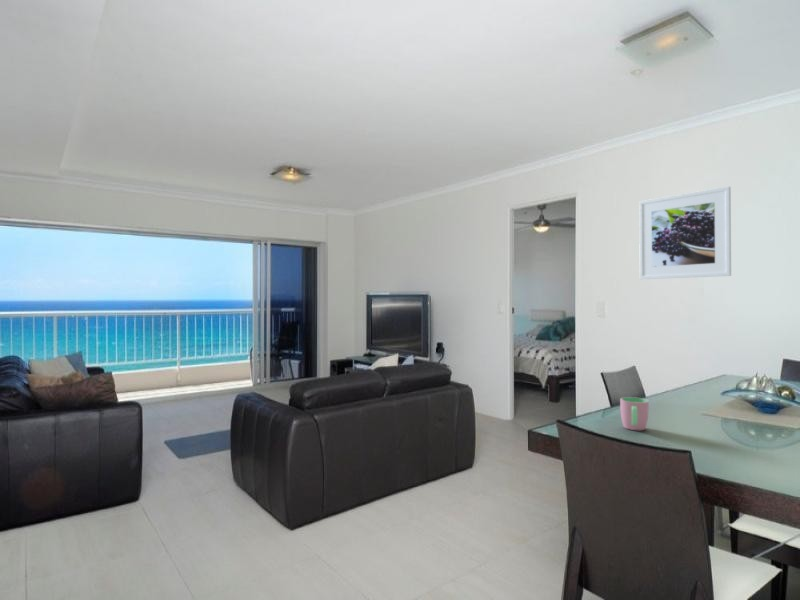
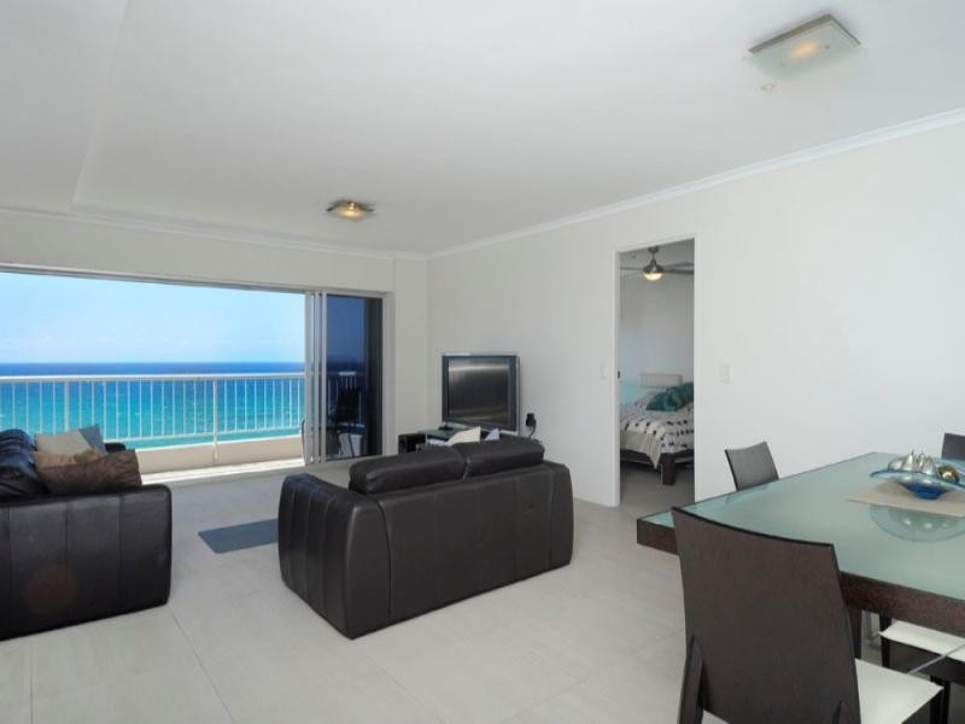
- cup [619,396,650,431]
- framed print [638,185,732,280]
